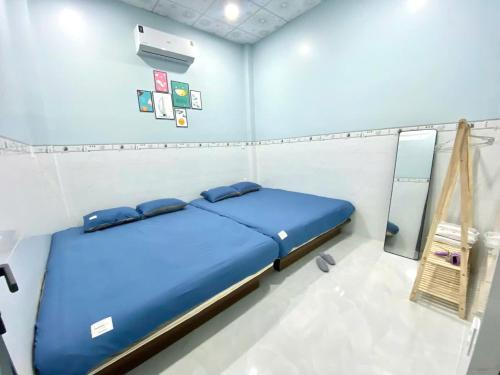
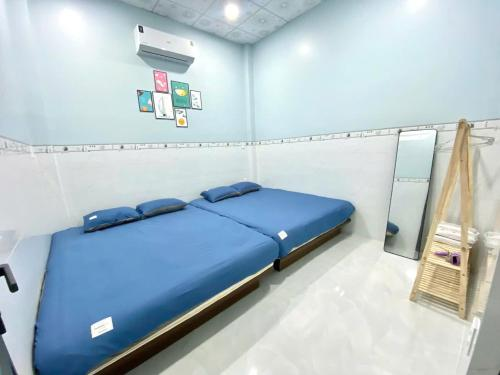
- slippers [315,251,336,272]
